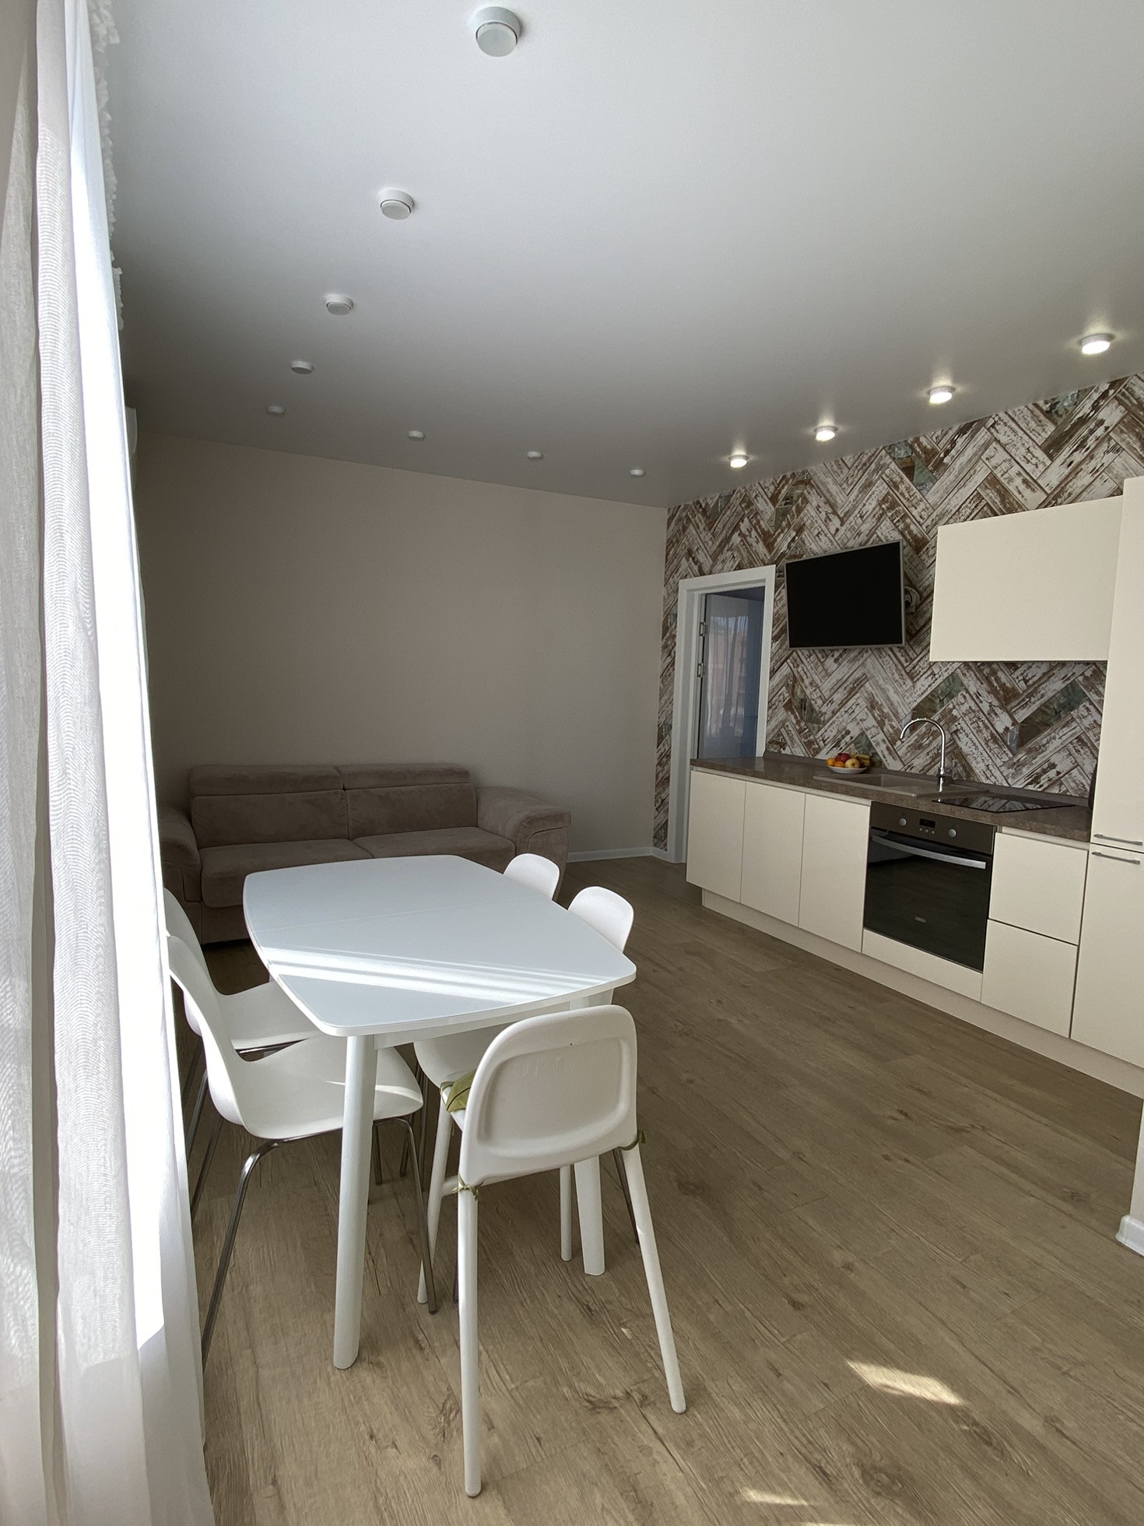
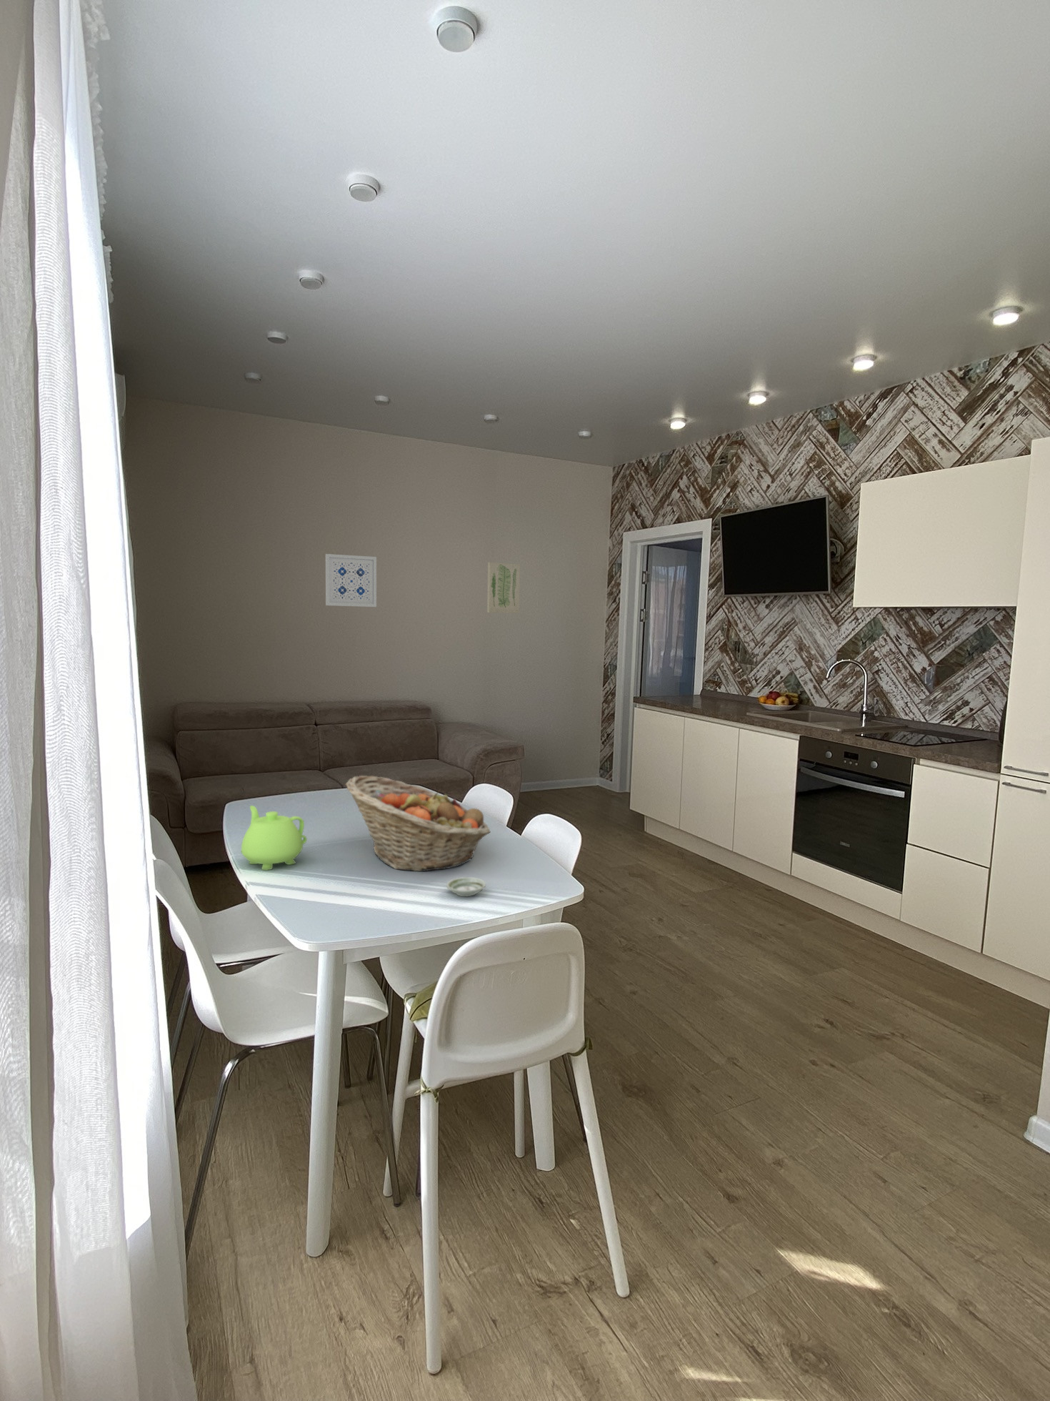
+ teapot [240,805,308,870]
+ wall art [325,554,377,608]
+ wall art [486,562,521,614]
+ saucer [446,876,486,897]
+ fruit basket [344,774,491,873]
